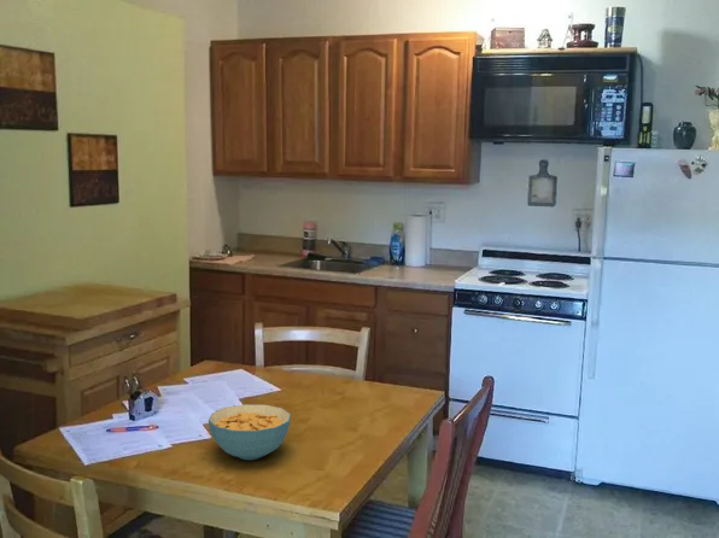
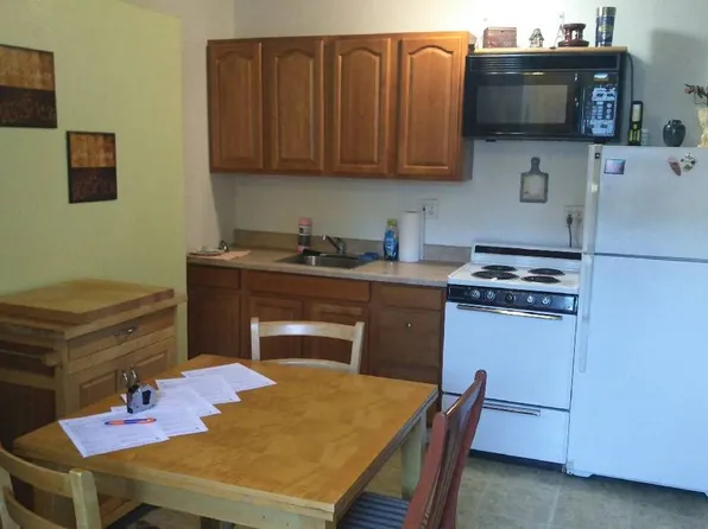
- cereal bowl [207,403,292,461]
